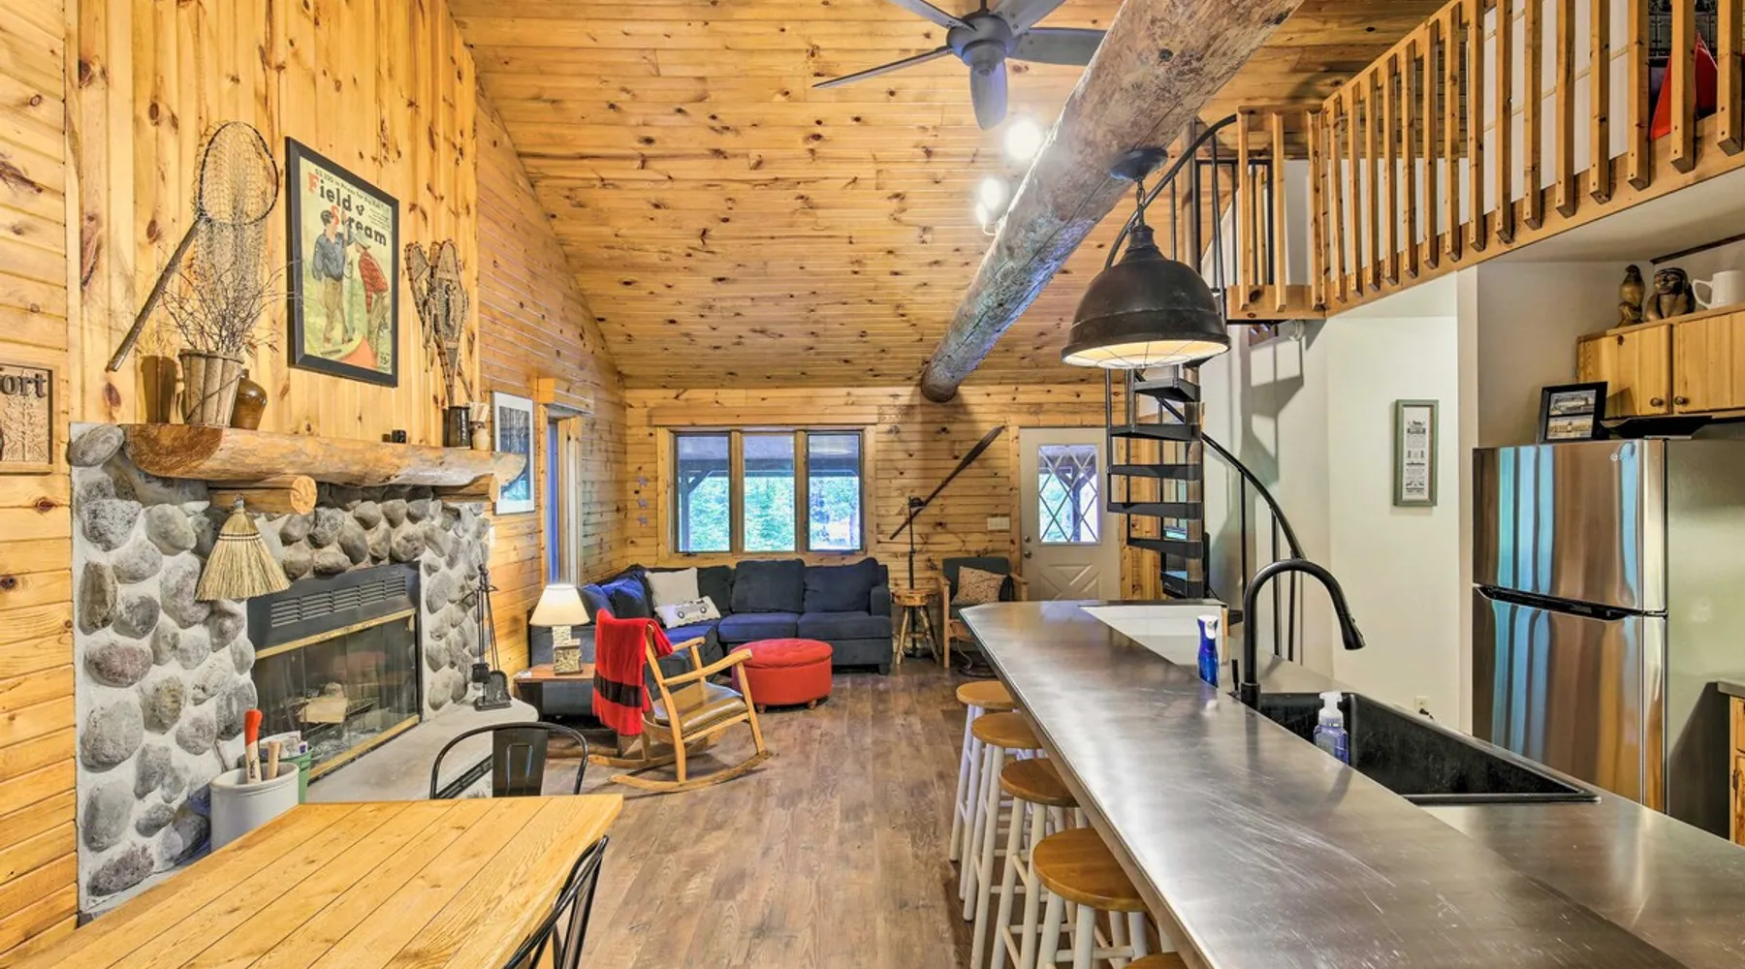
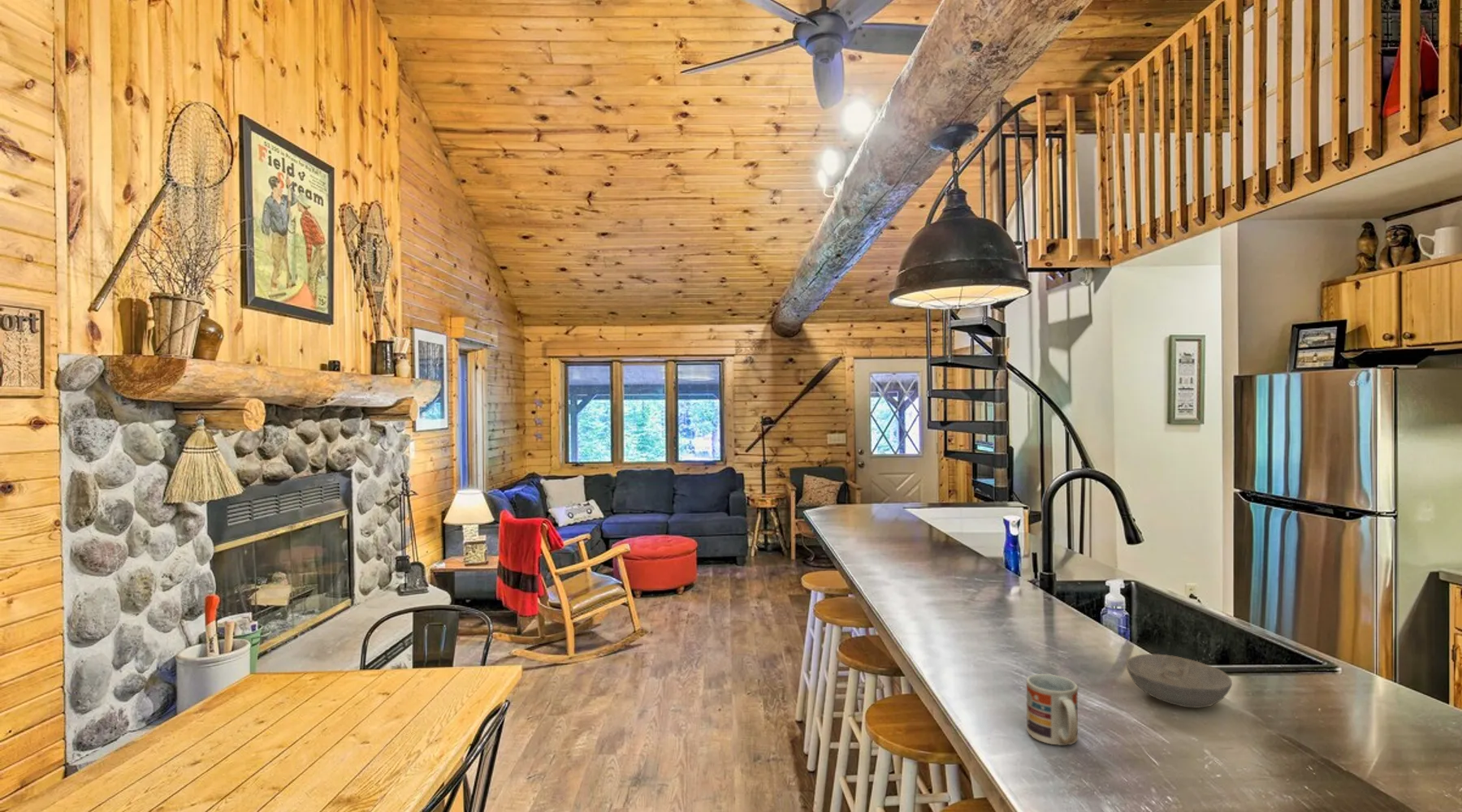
+ cup [1026,673,1079,746]
+ bowl [1125,653,1233,709]
